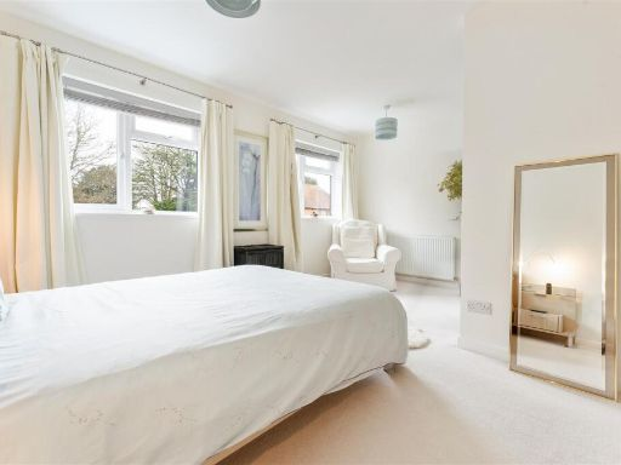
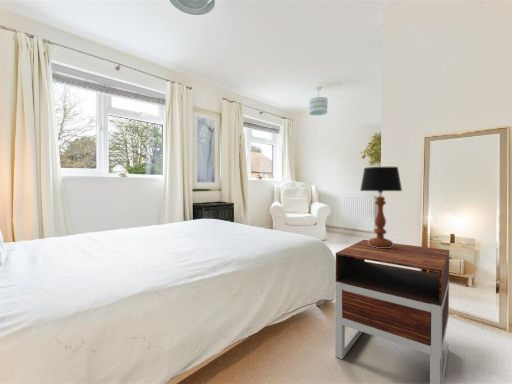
+ table lamp [359,166,403,248]
+ nightstand [334,239,450,384]
